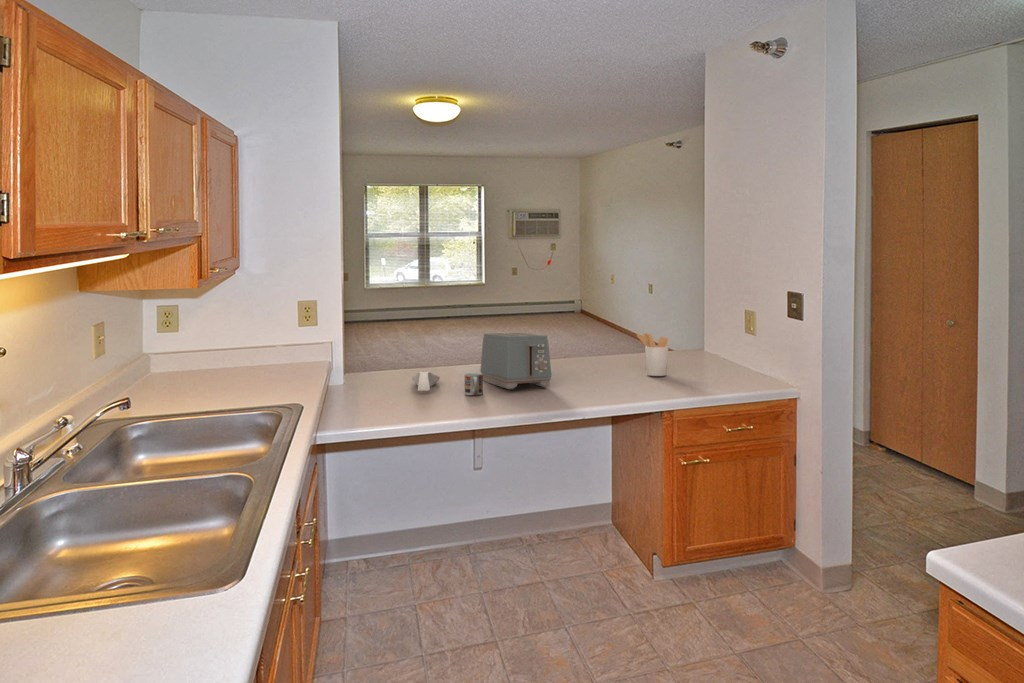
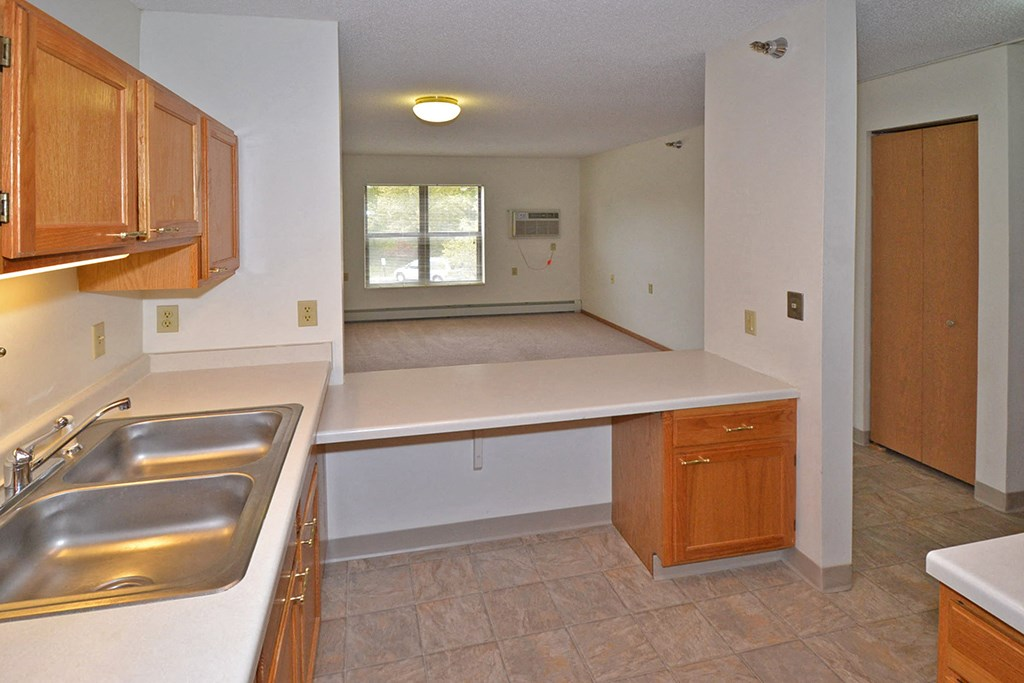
- cup [464,372,484,396]
- utensil holder [636,332,669,377]
- toaster [479,332,553,390]
- spoon rest [410,370,441,392]
